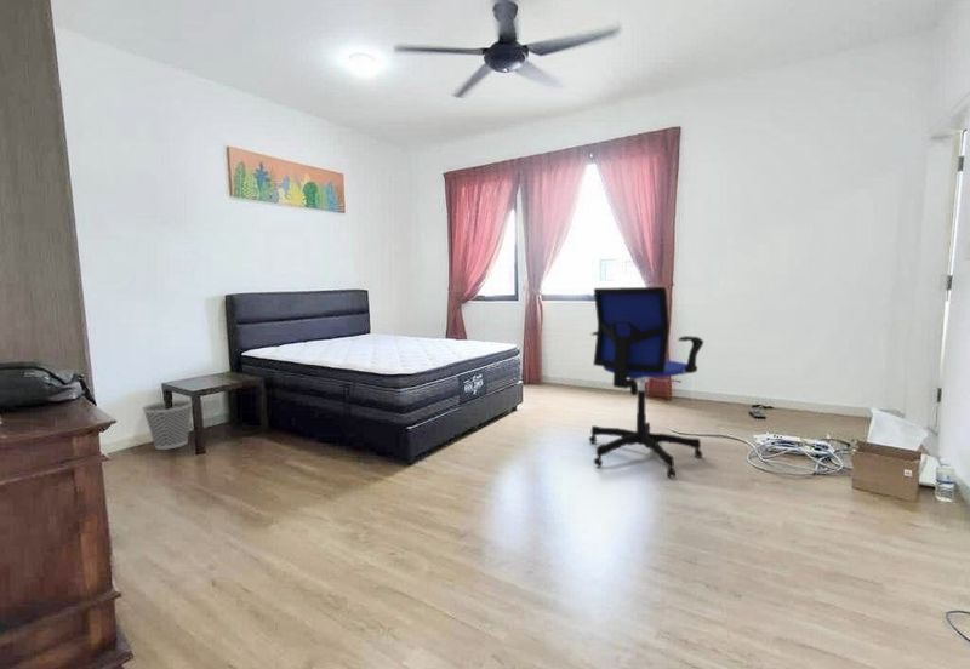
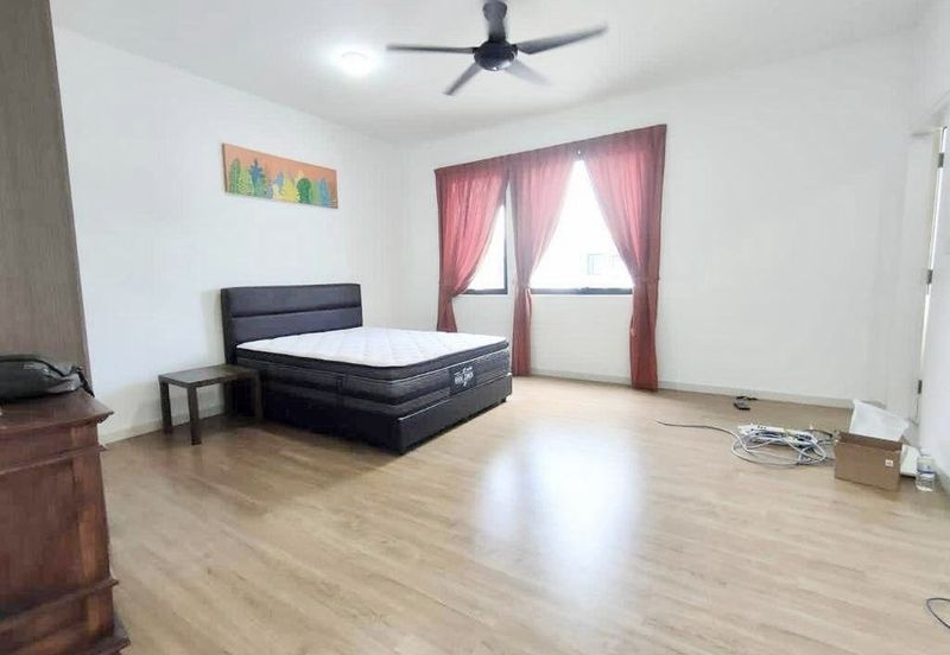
- wastebasket [141,399,193,451]
- office chair [588,286,704,479]
